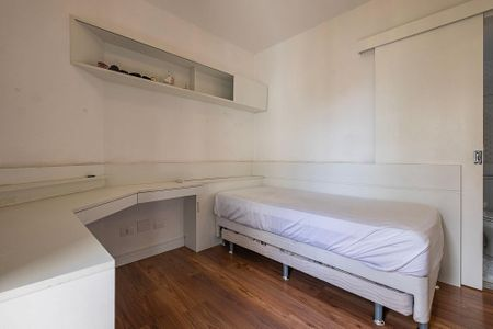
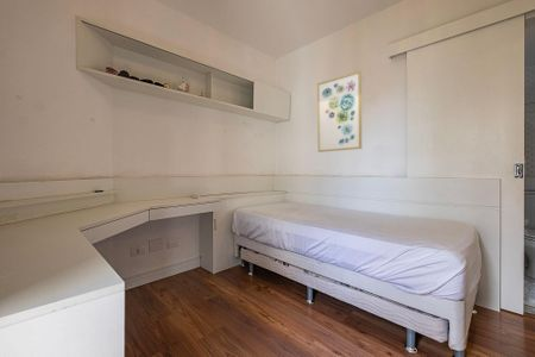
+ wall art [316,70,363,154]
